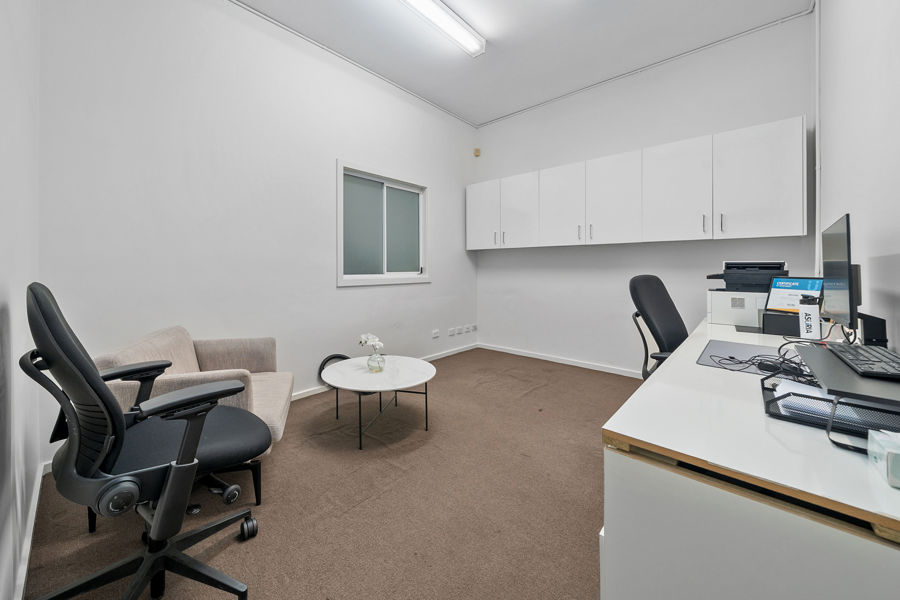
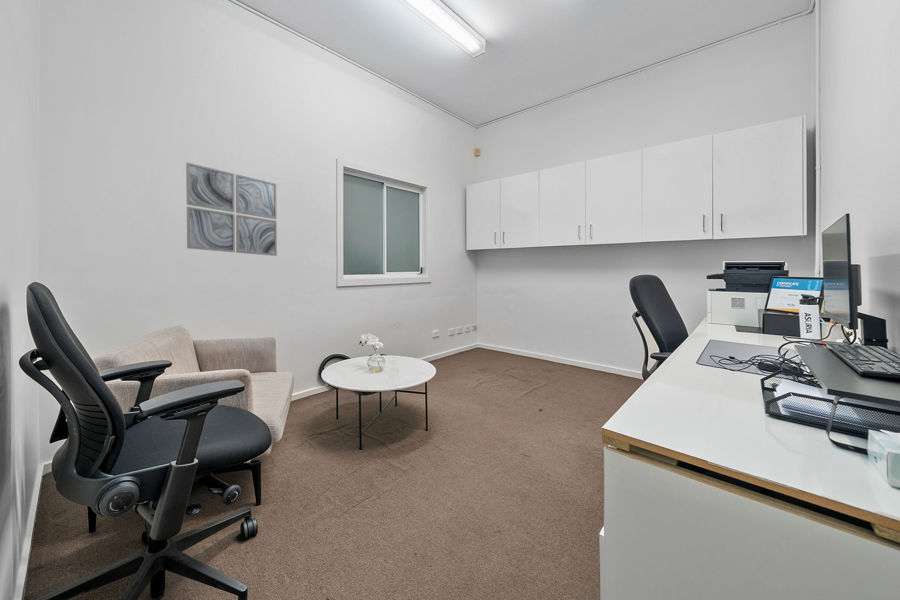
+ wall art [185,161,278,257]
